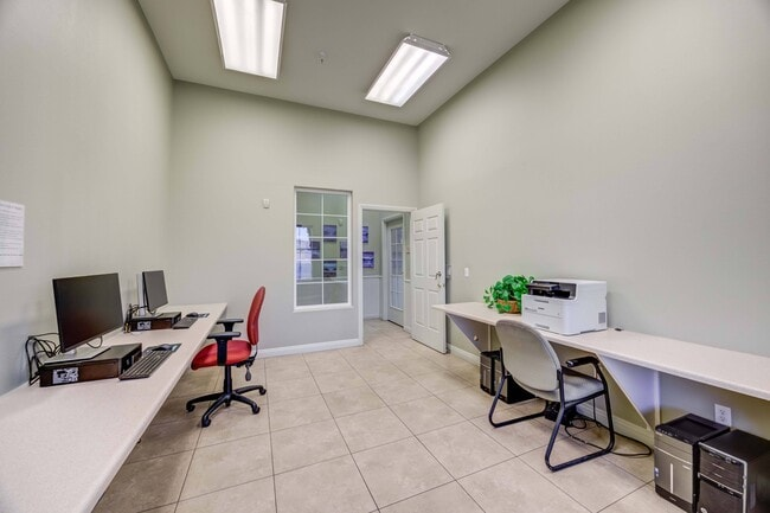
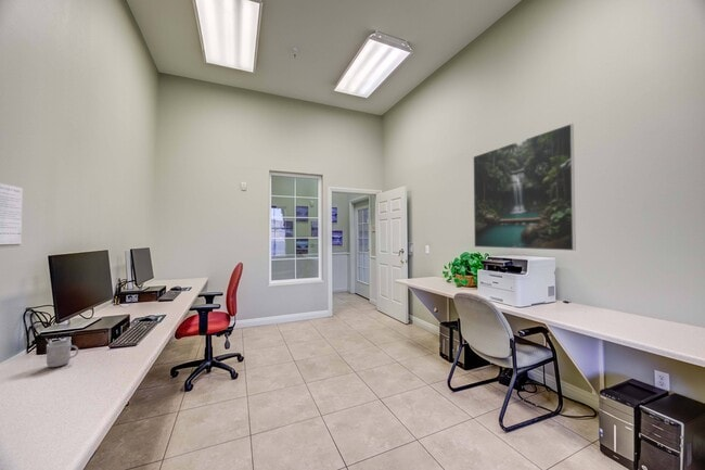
+ mug [44,338,79,368]
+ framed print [472,123,577,252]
